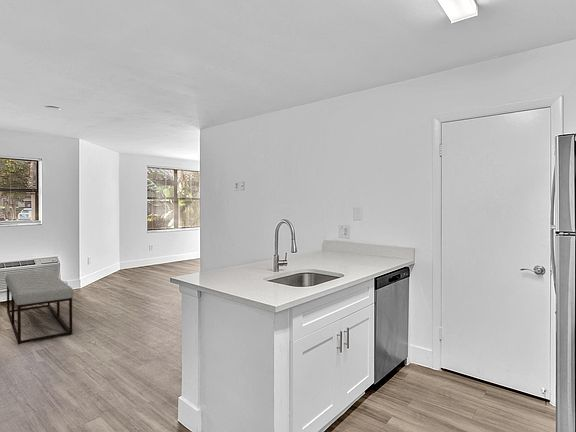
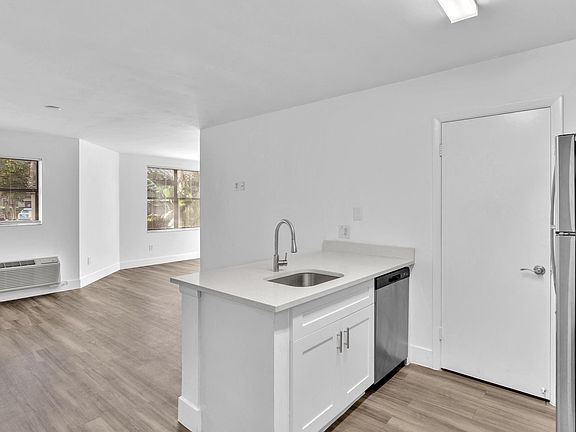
- bench [4,270,75,345]
